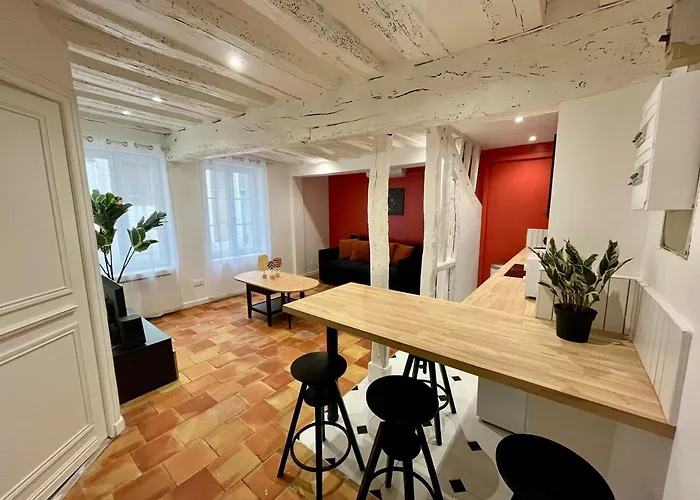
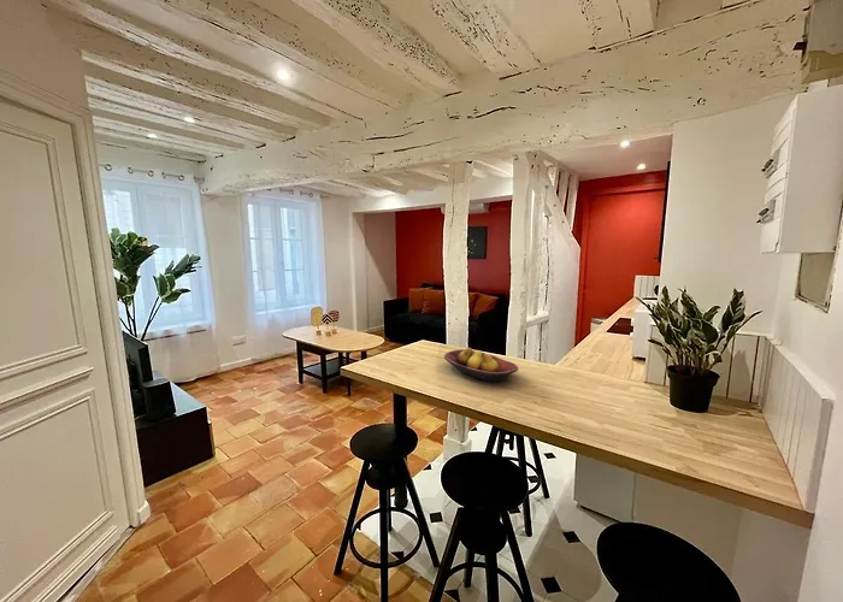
+ fruit bowl [443,347,519,383]
